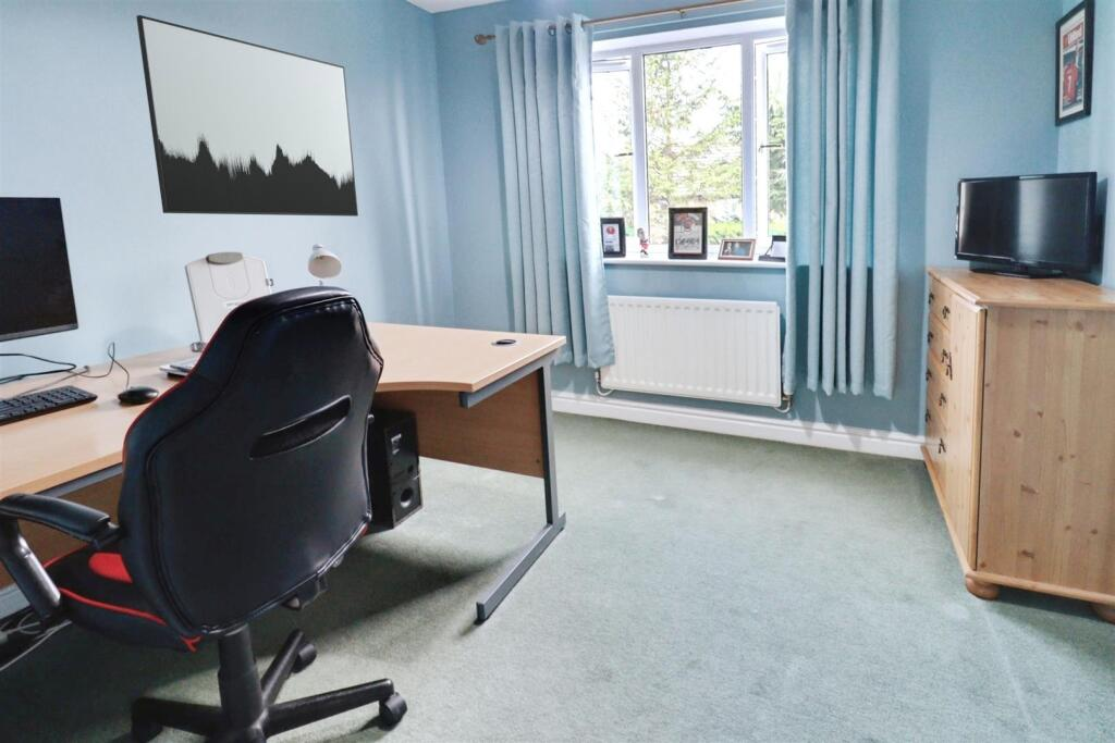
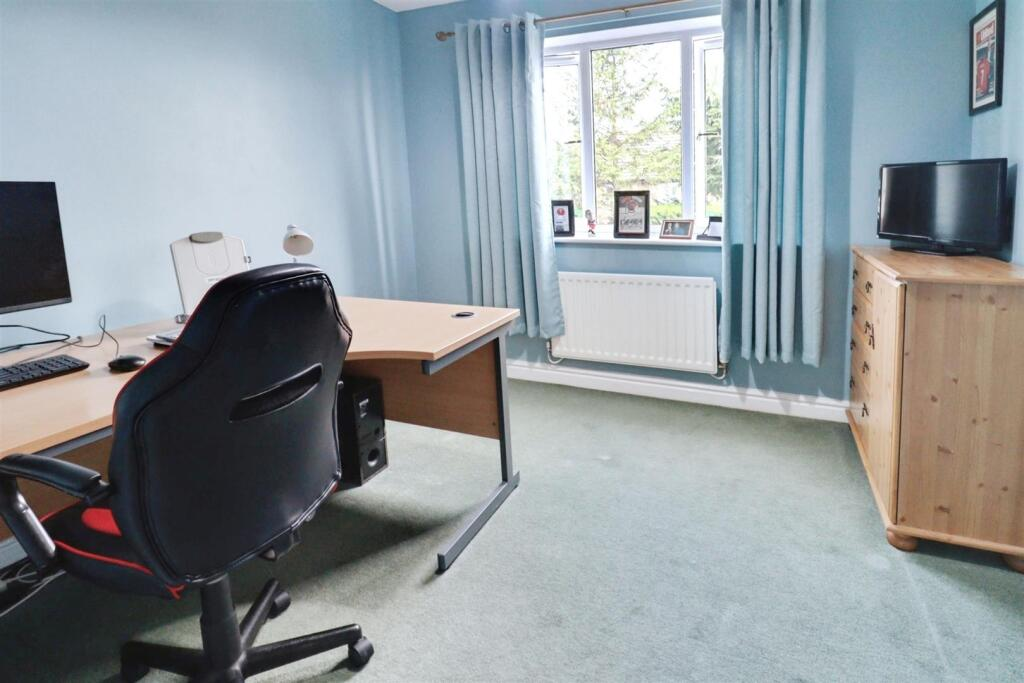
- wall art [135,14,359,218]
